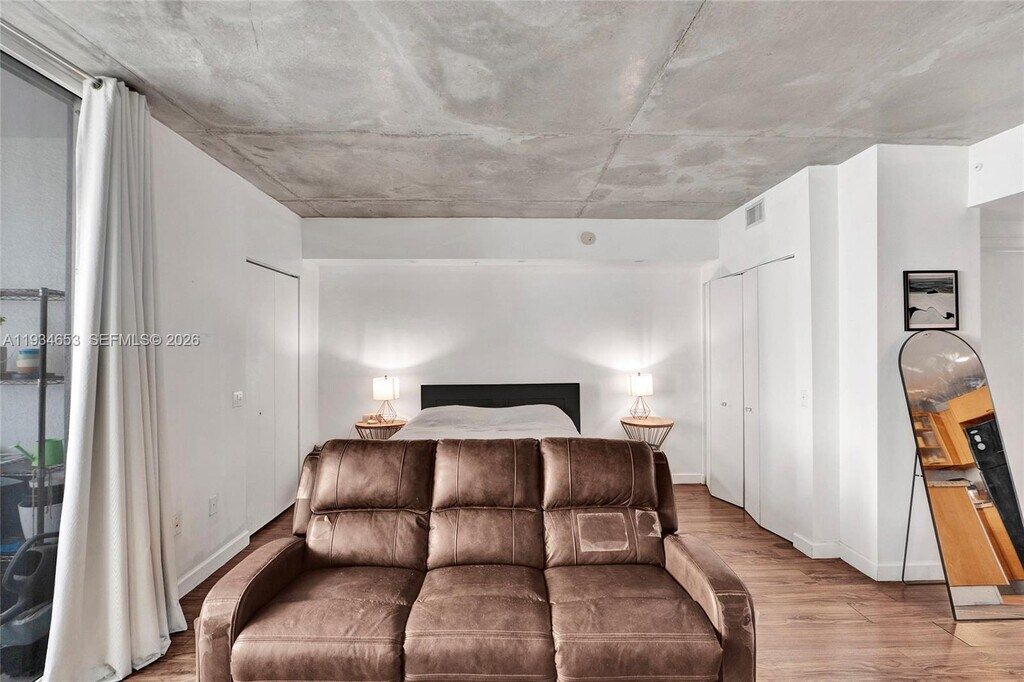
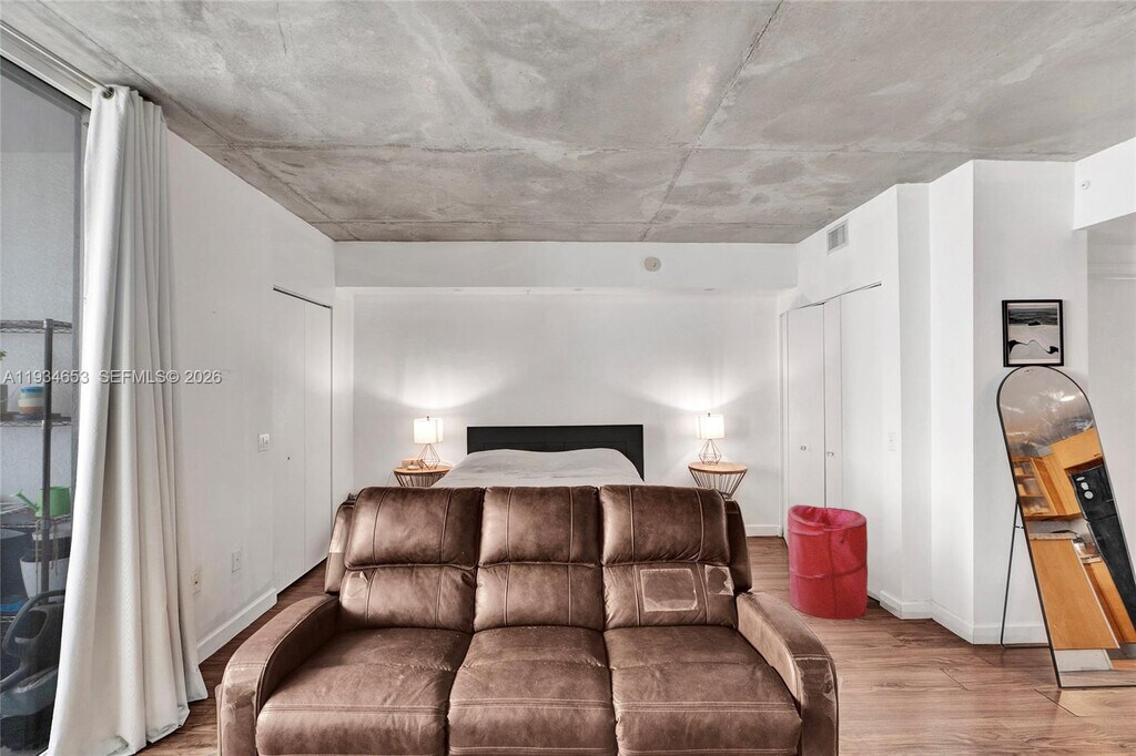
+ laundry hamper [787,503,869,621]
